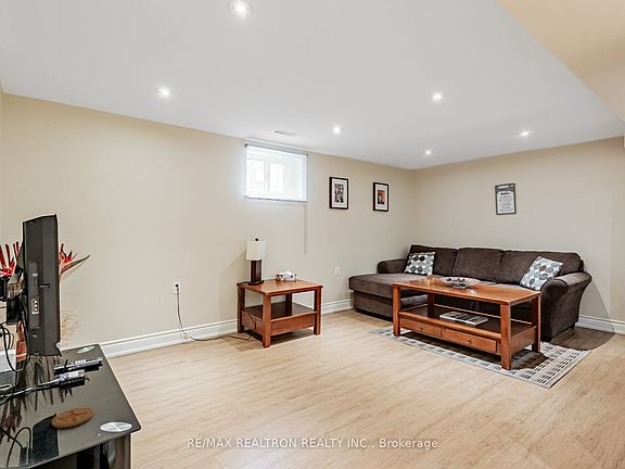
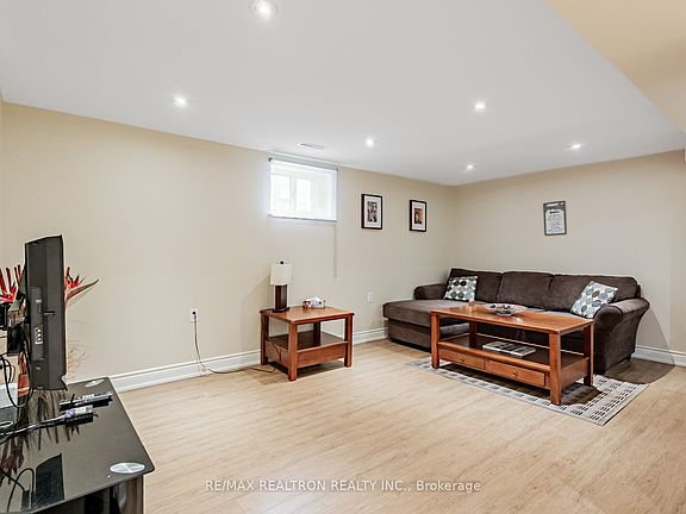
- coaster [51,407,94,429]
